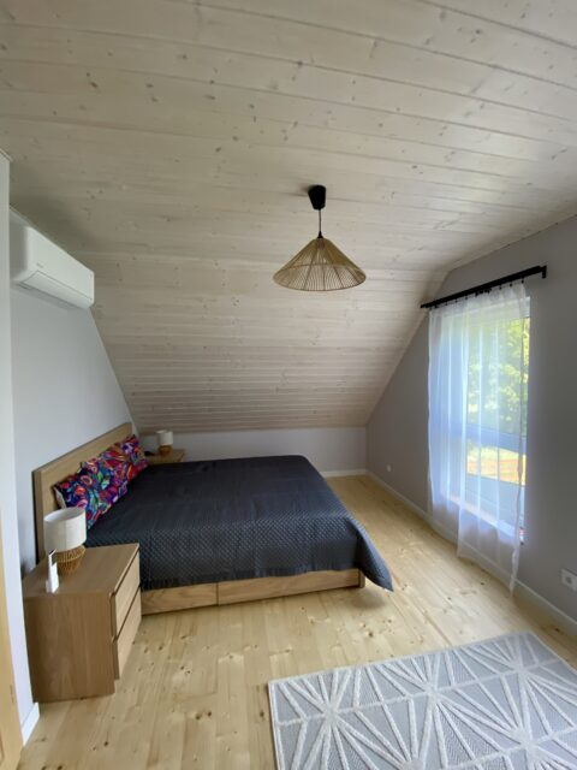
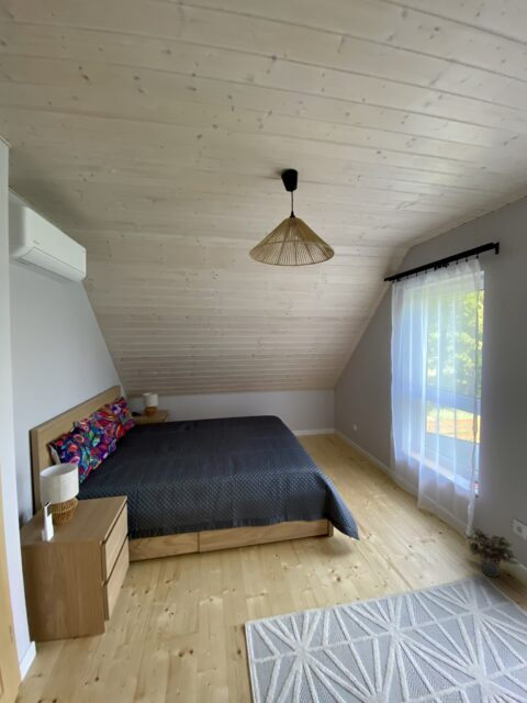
+ potted plant [462,526,522,579]
